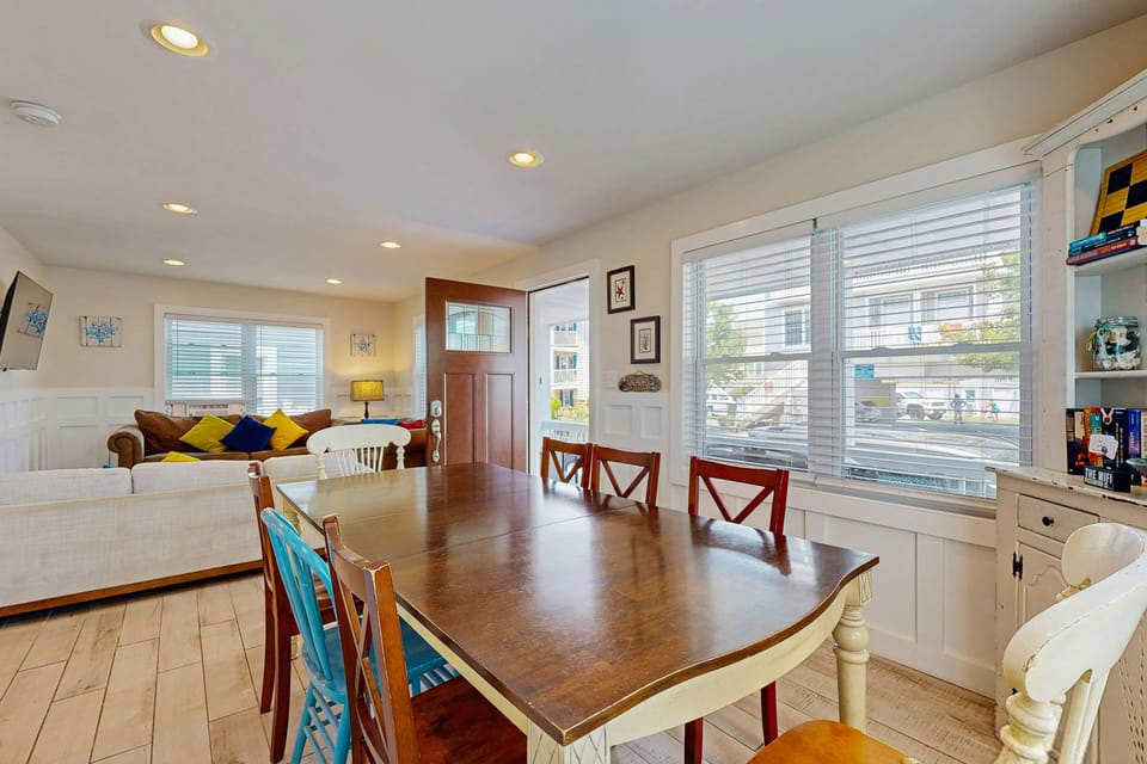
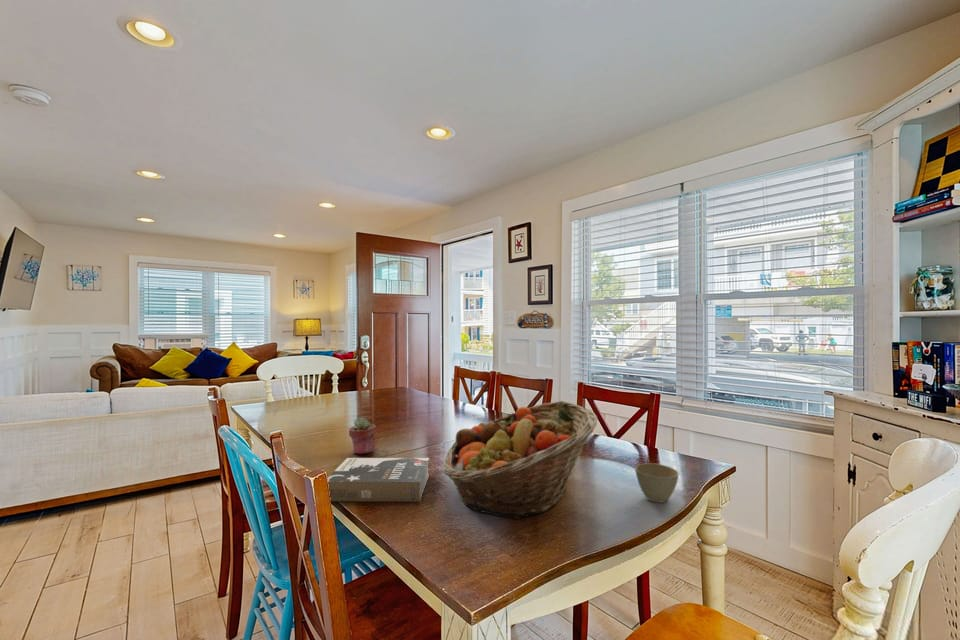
+ fruit basket [443,400,598,520]
+ flower pot [634,462,680,504]
+ potted succulent [348,417,377,455]
+ book [326,457,430,502]
